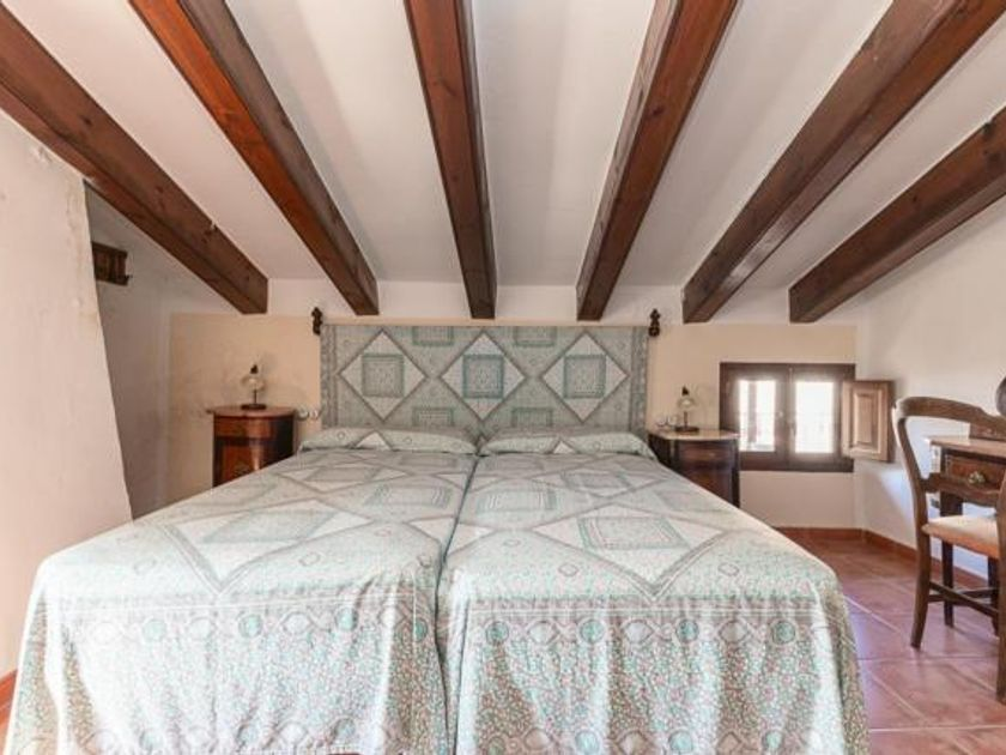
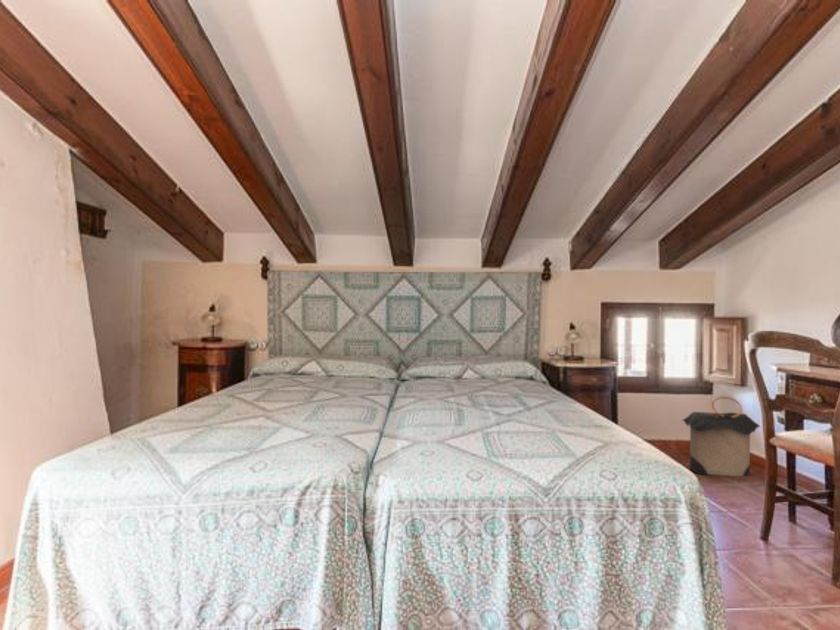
+ laundry hamper [680,395,761,477]
